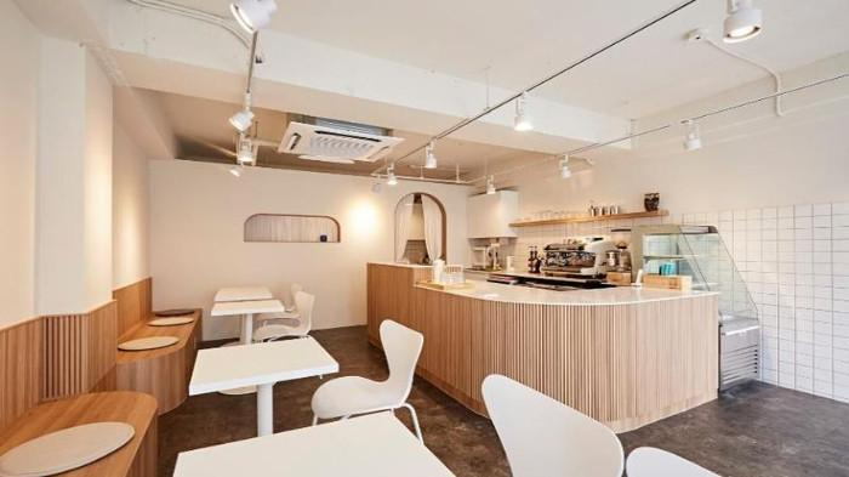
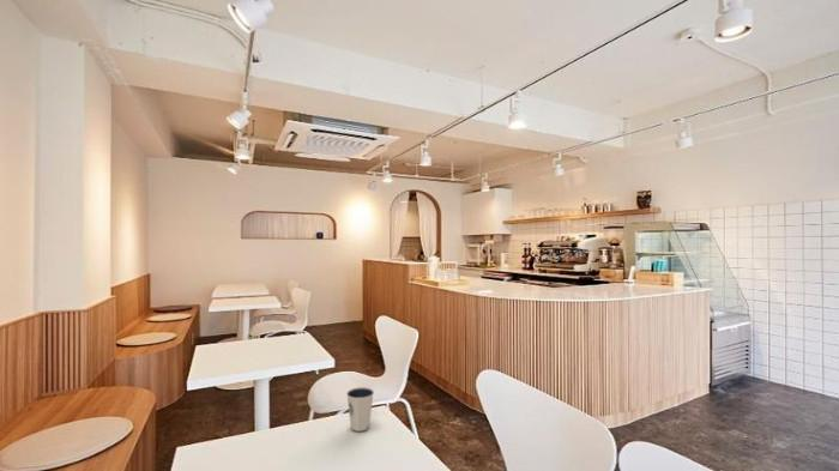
+ dixie cup [345,386,375,433]
